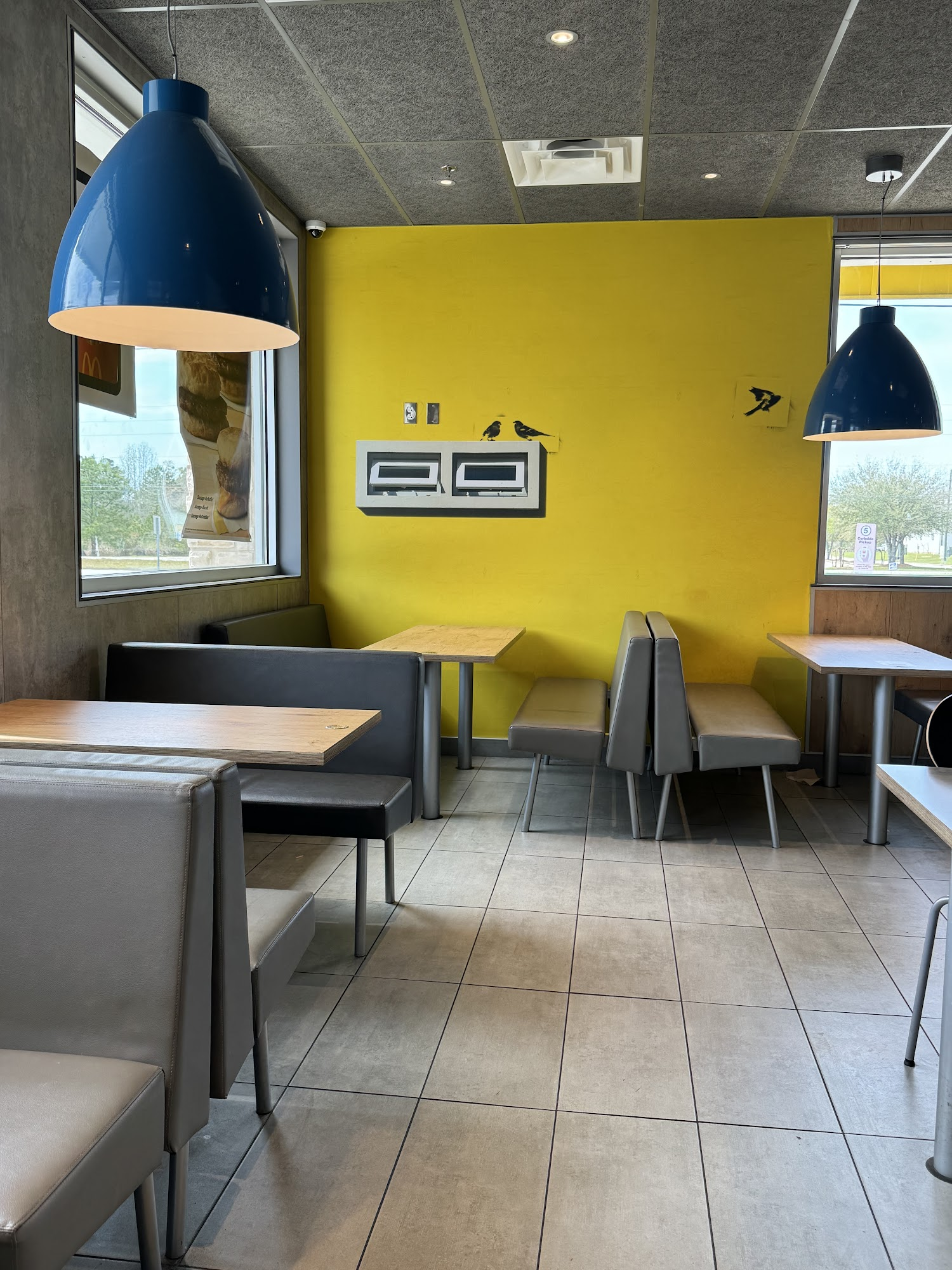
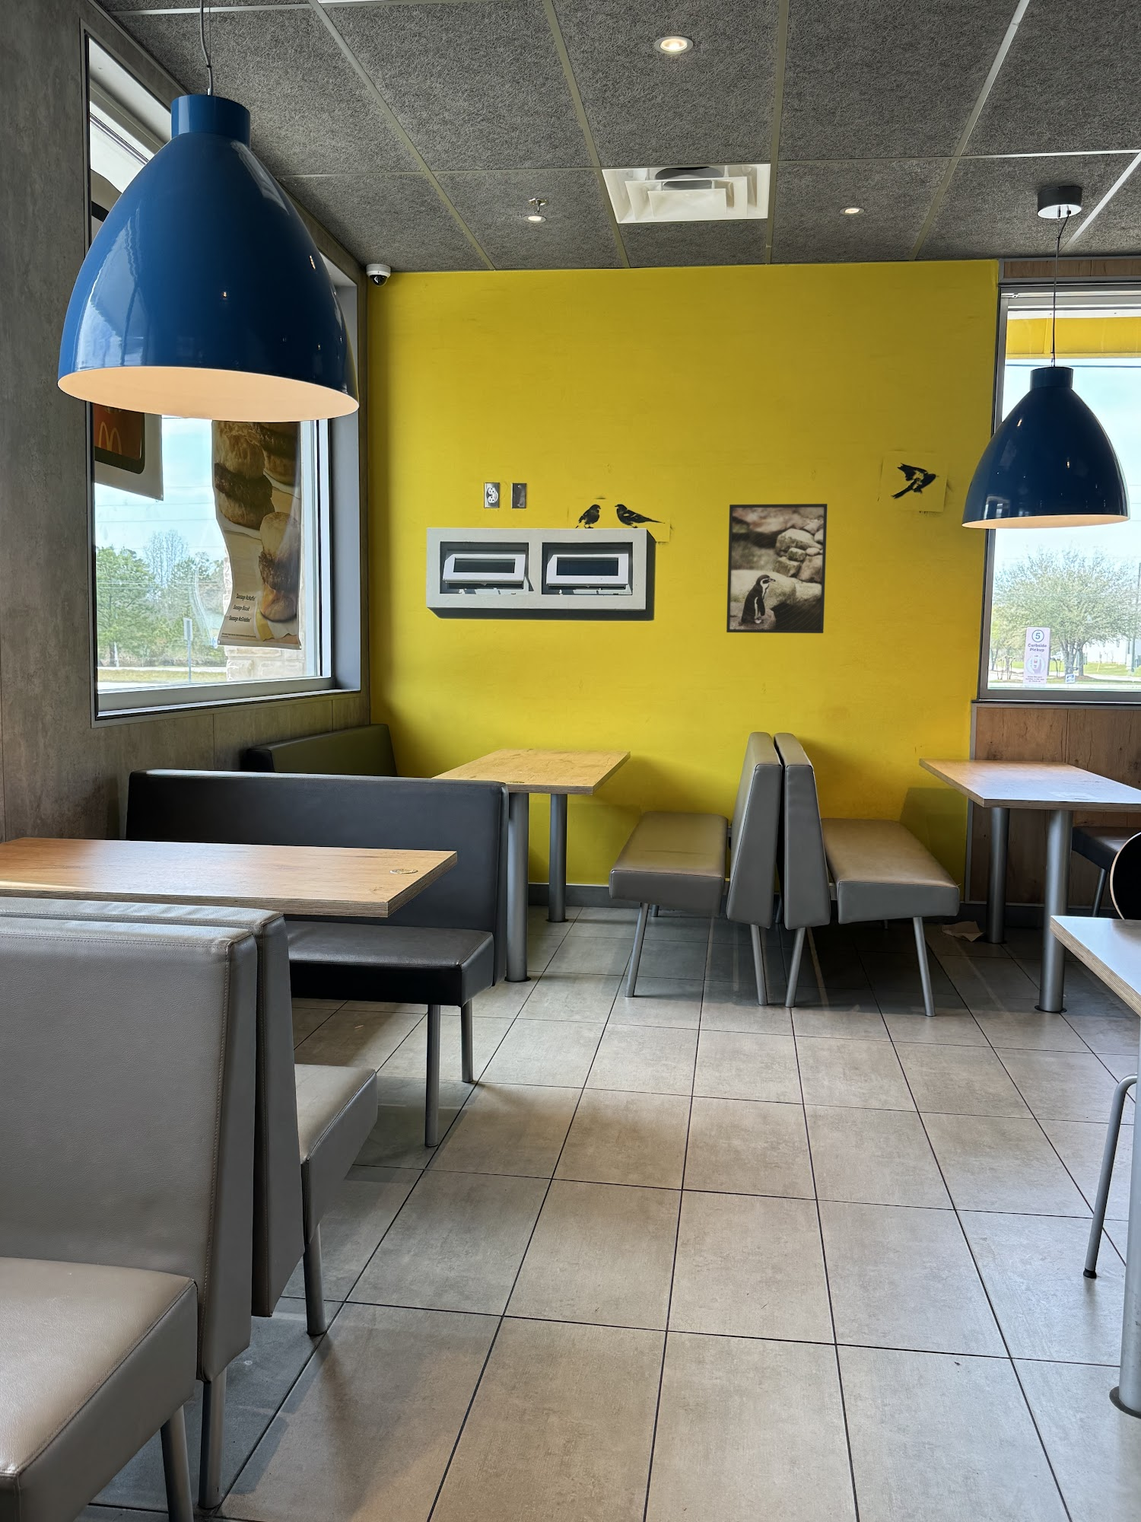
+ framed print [725,503,828,634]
